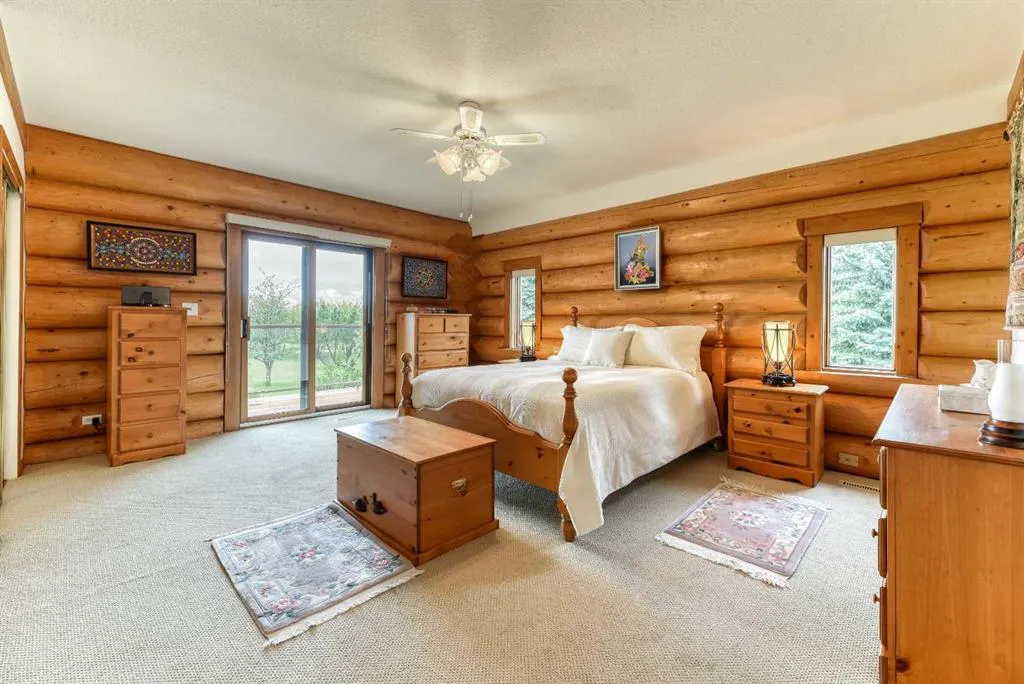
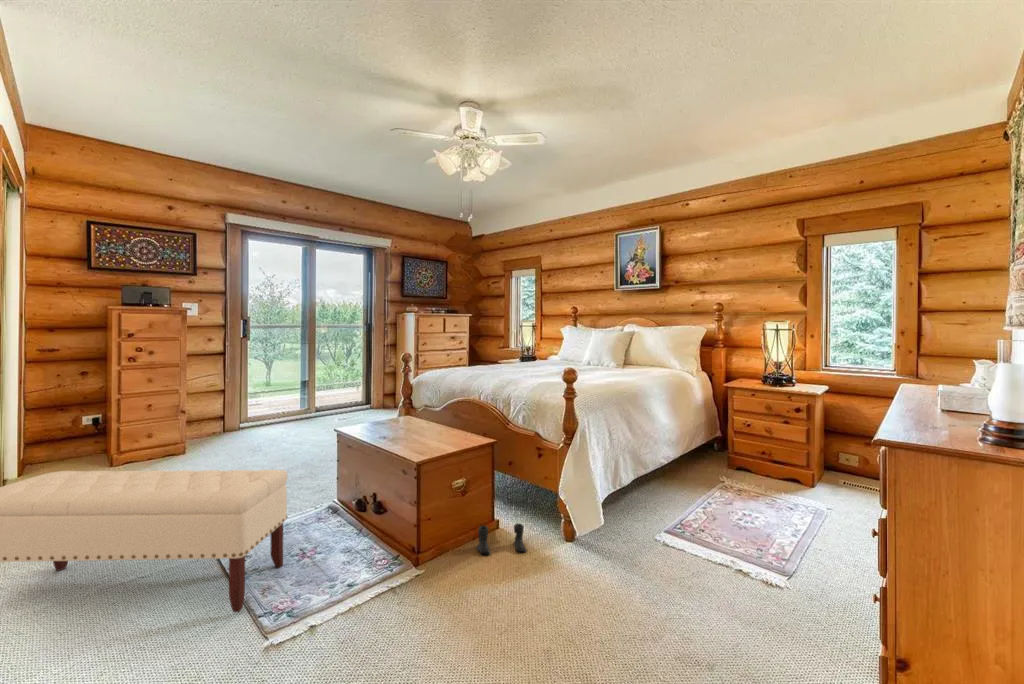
+ bench [0,469,288,613]
+ boots [475,522,528,556]
